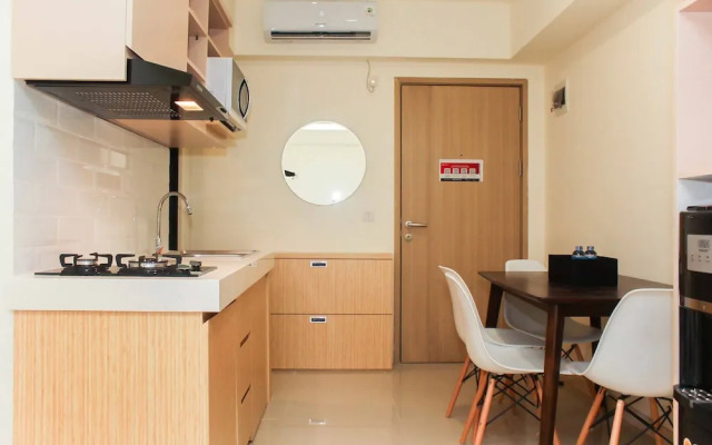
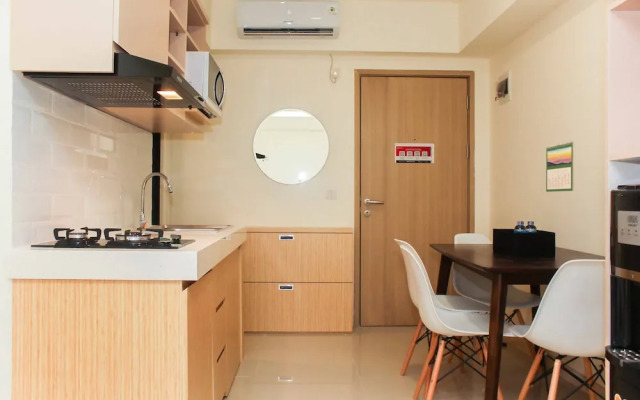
+ calendar [545,140,575,193]
